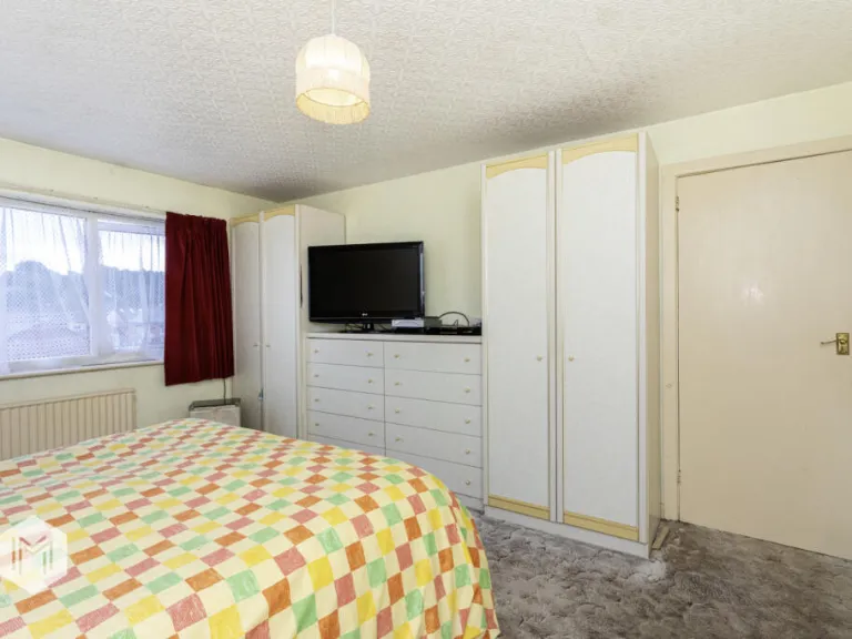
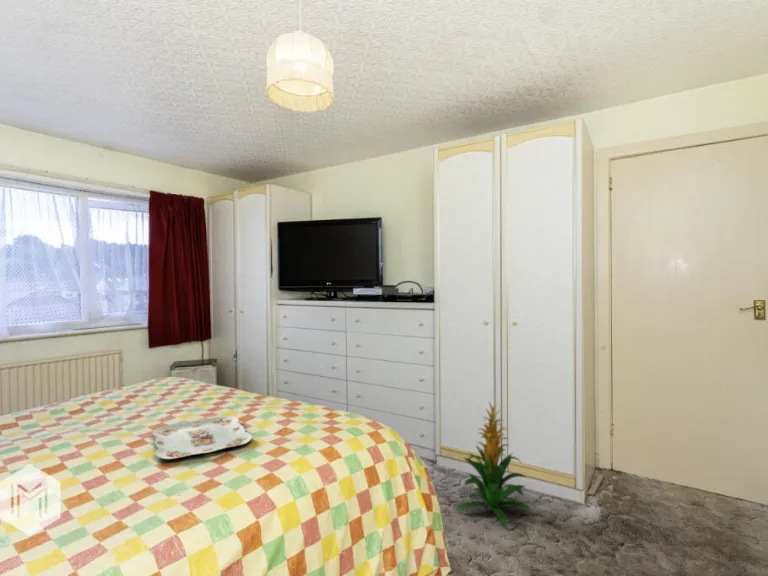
+ indoor plant [456,401,533,528]
+ serving tray [152,416,253,460]
